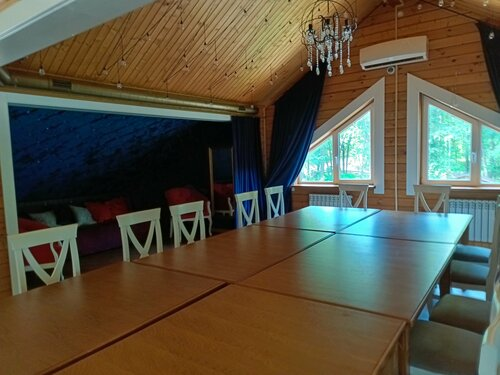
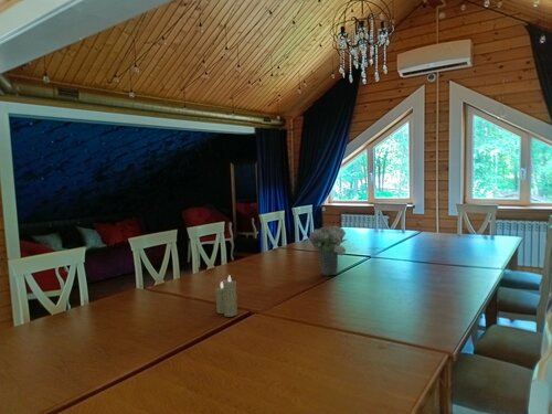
+ flower bouquet [308,224,349,276]
+ candle [214,274,238,318]
